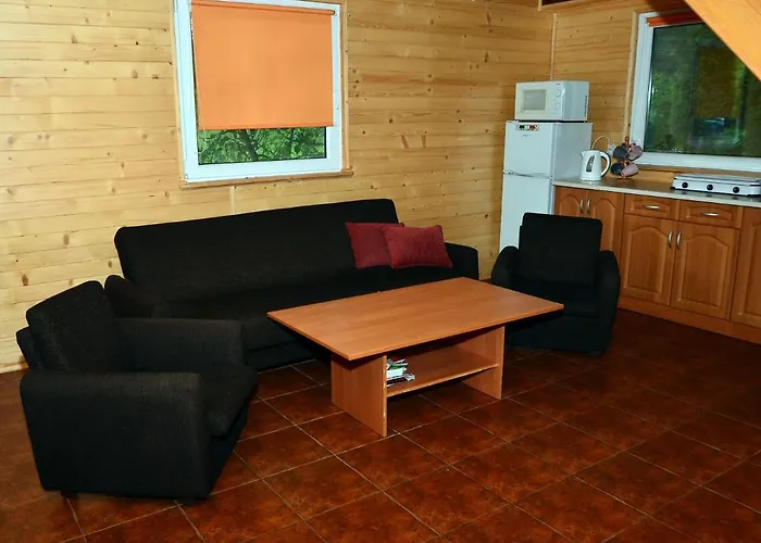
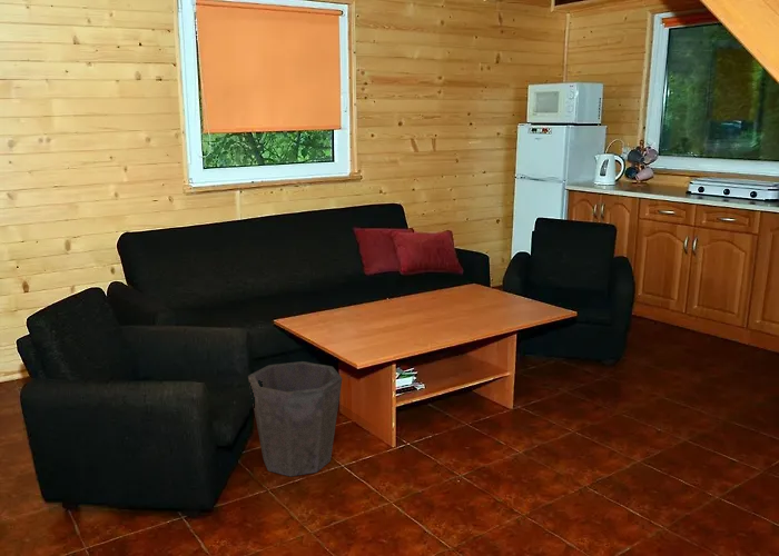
+ waste bin [247,360,343,477]
